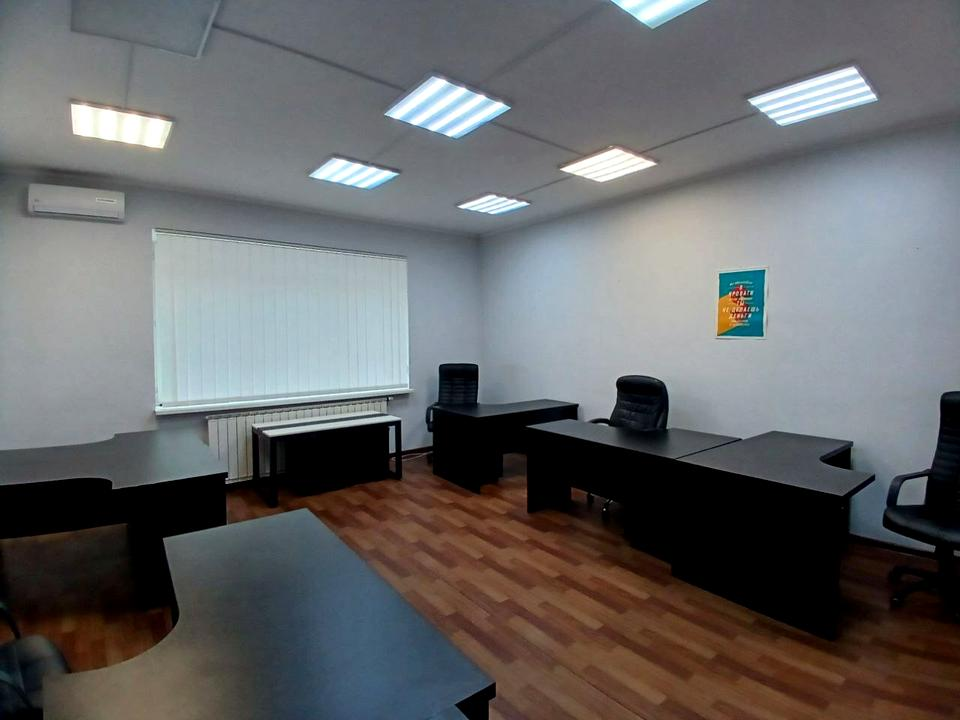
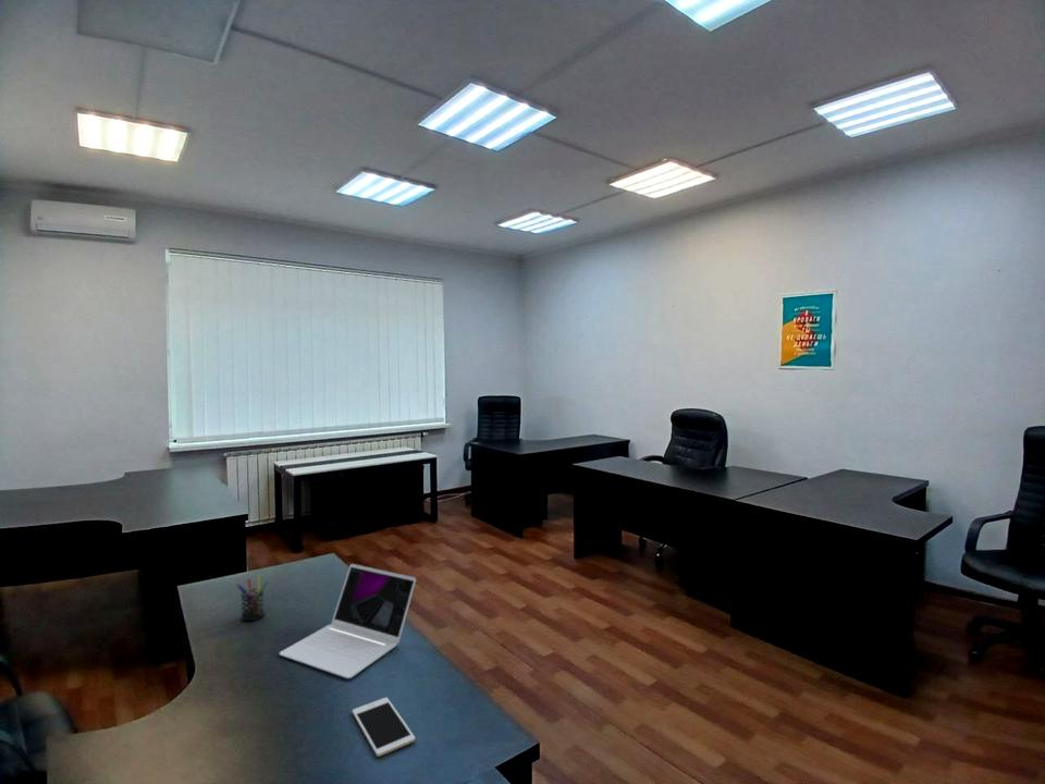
+ pen holder [235,573,270,622]
+ cell phone [352,697,416,758]
+ laptop [279,563,417,679]
